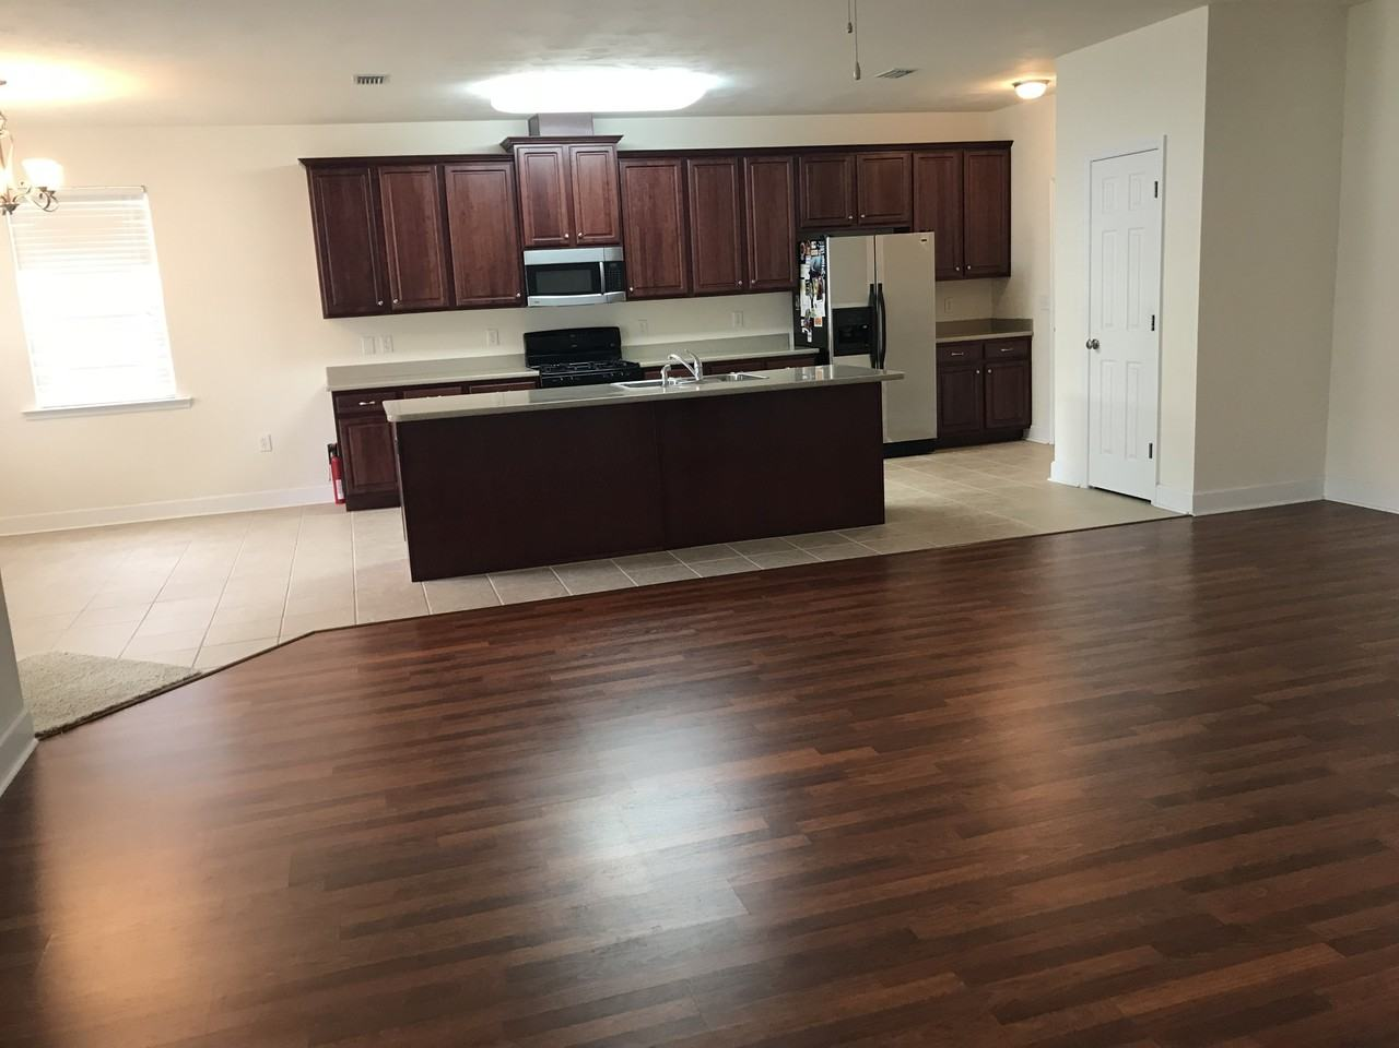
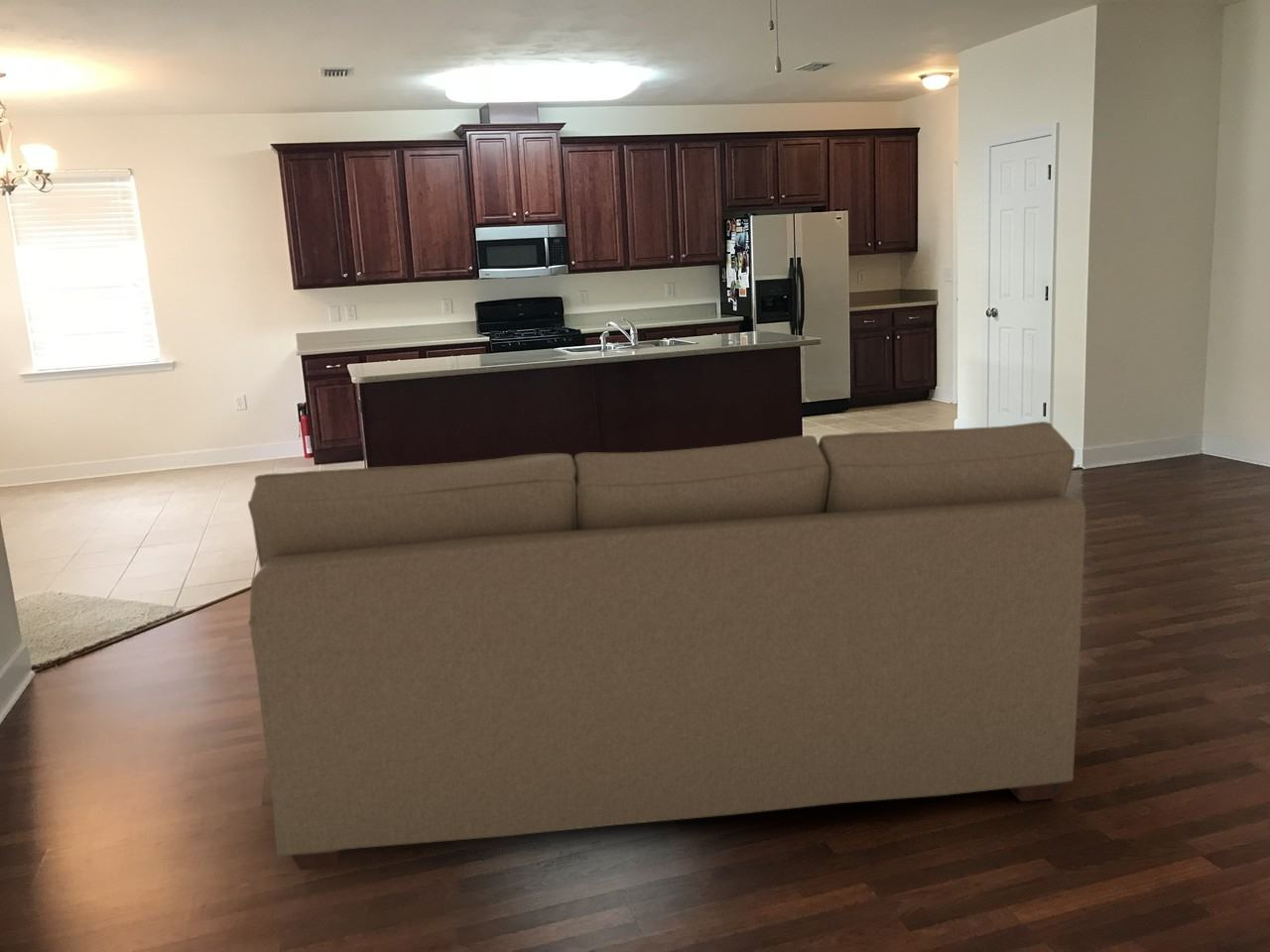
+ sofa [247,420,1086,871]
